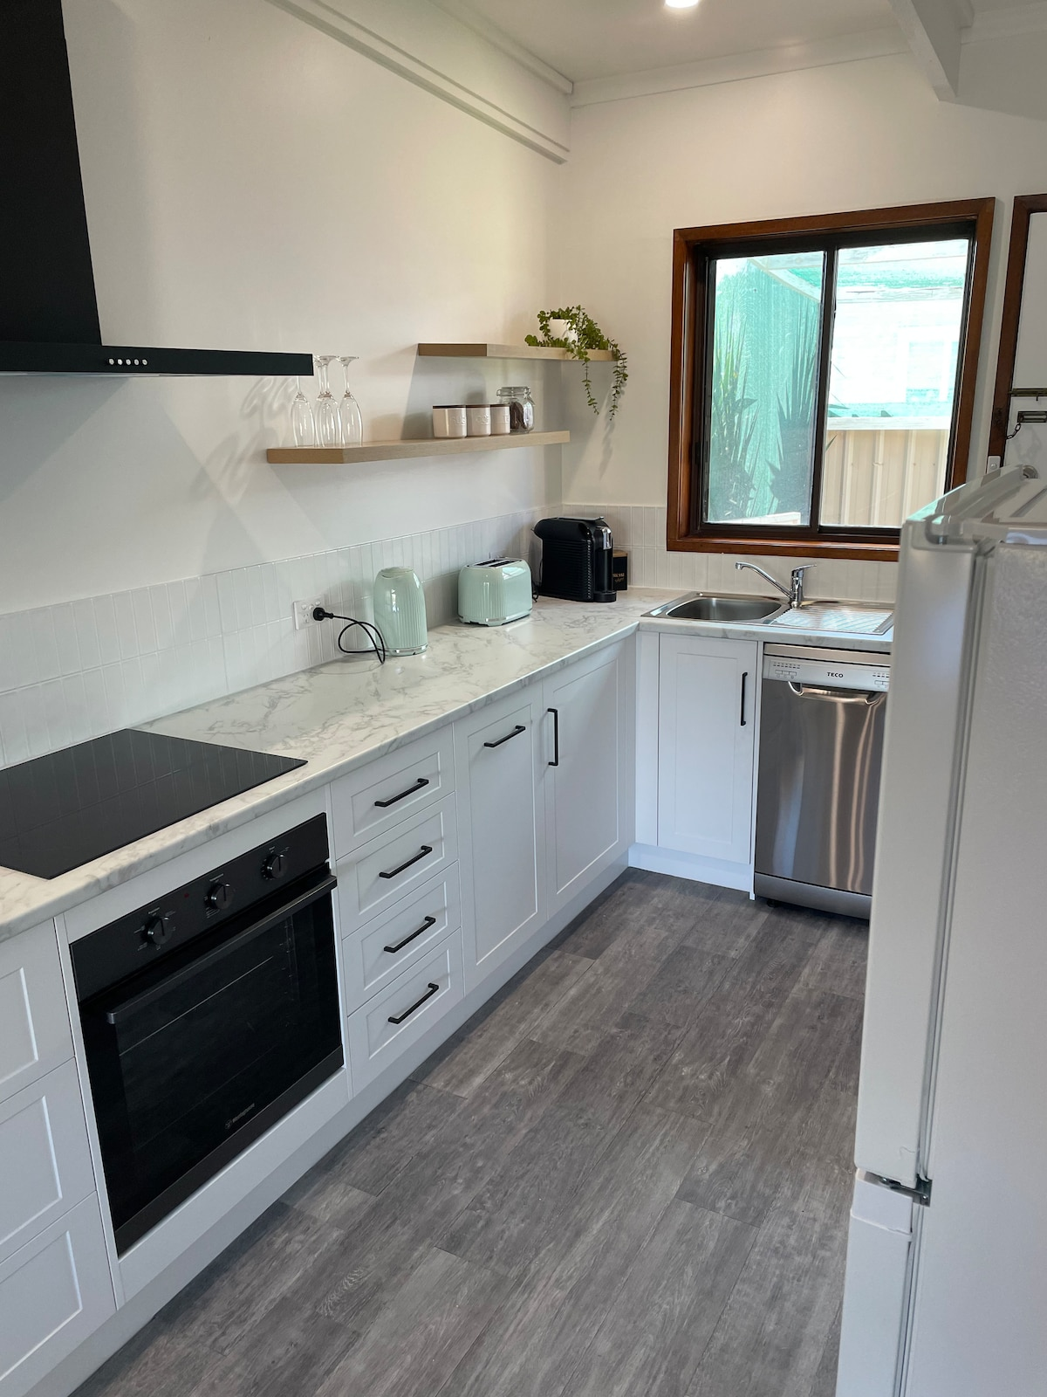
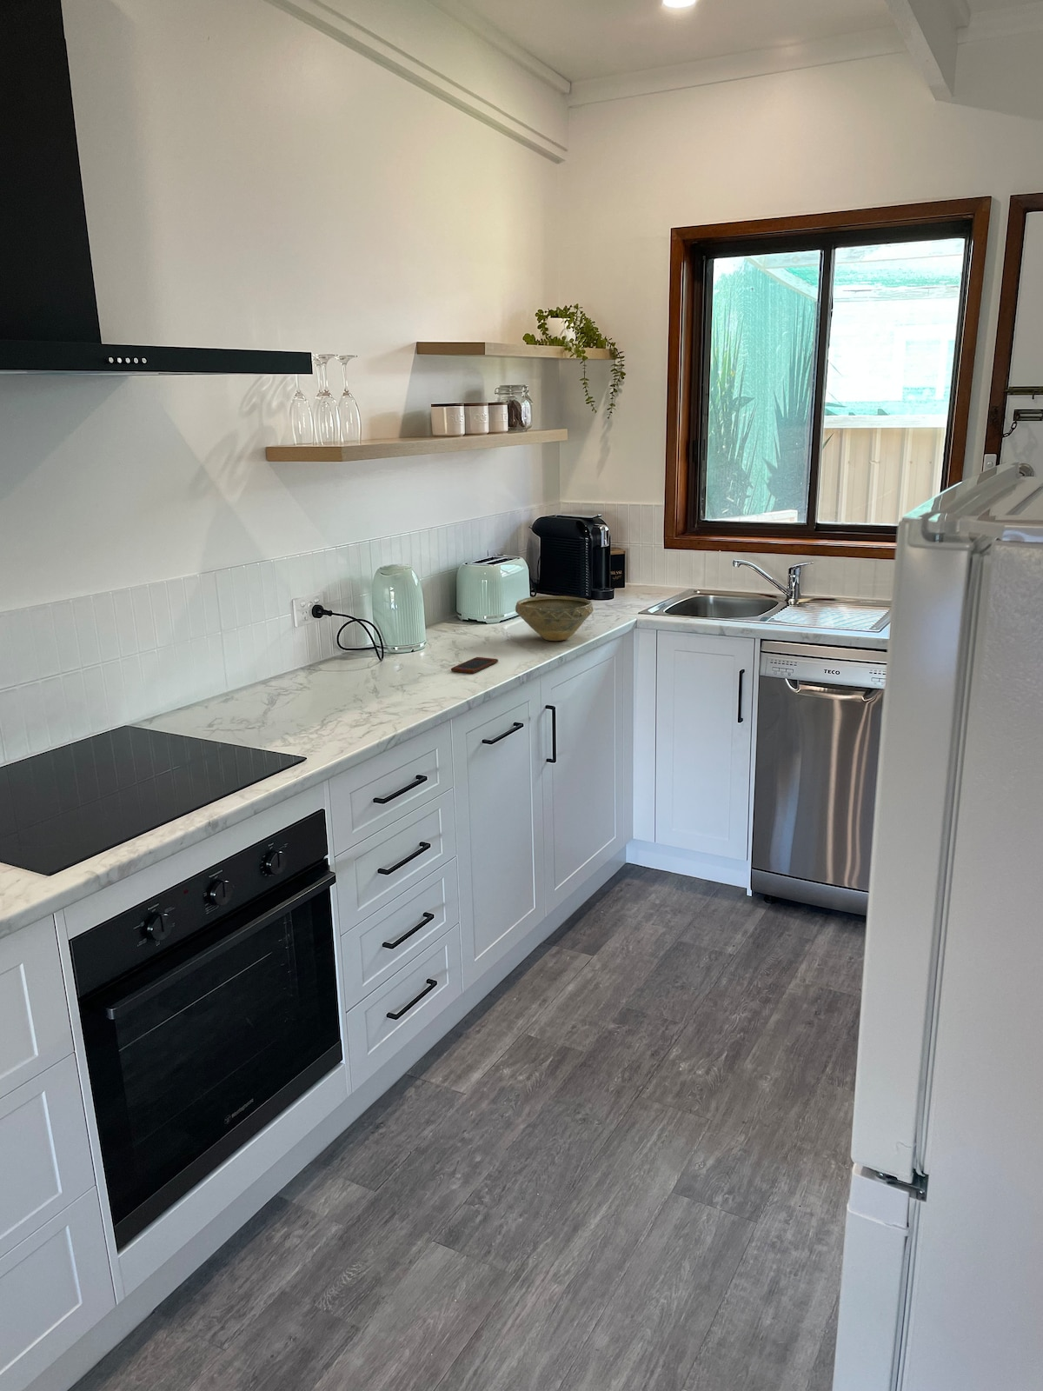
+ smartphone [450,656,498,674]
+ bowl [515,596,595,642]
